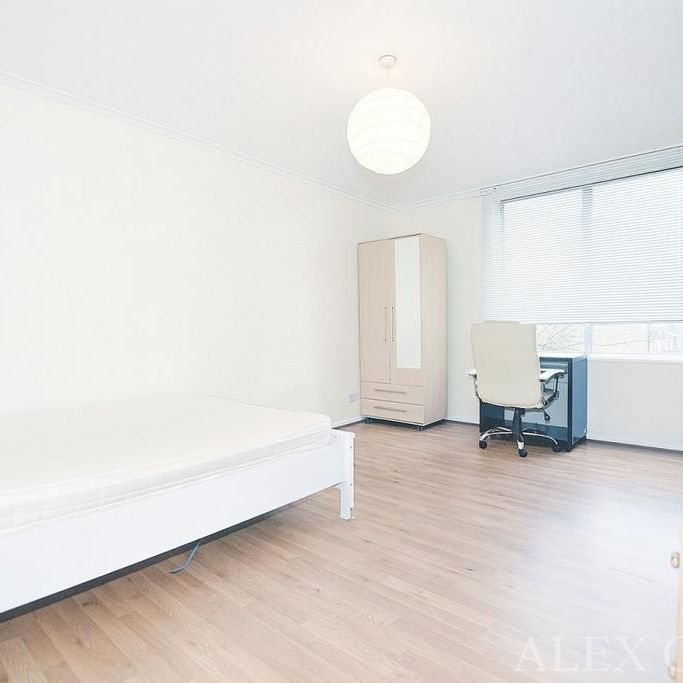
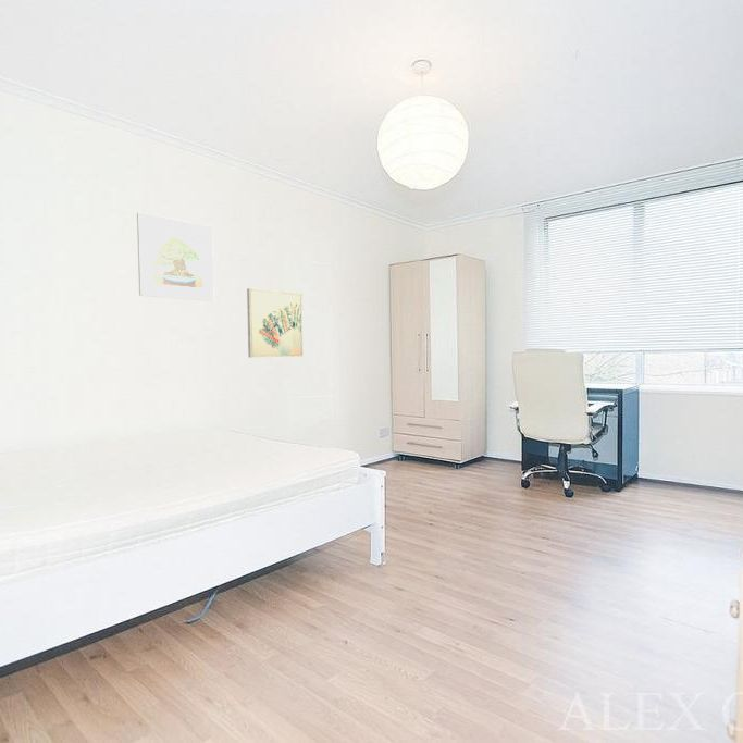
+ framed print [136,211,214,302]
+ wall art [246,287,305,358]
